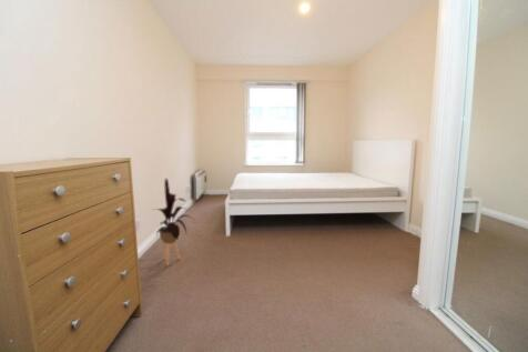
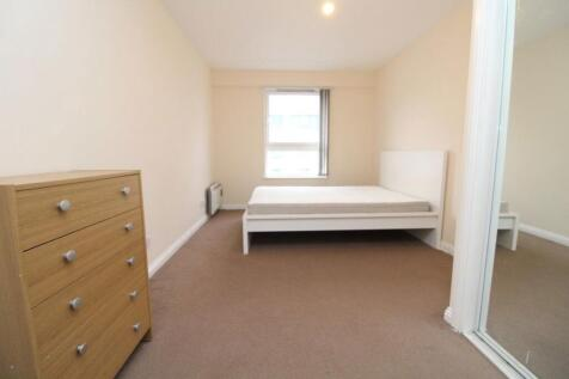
- house plant [153,177,197,266]
